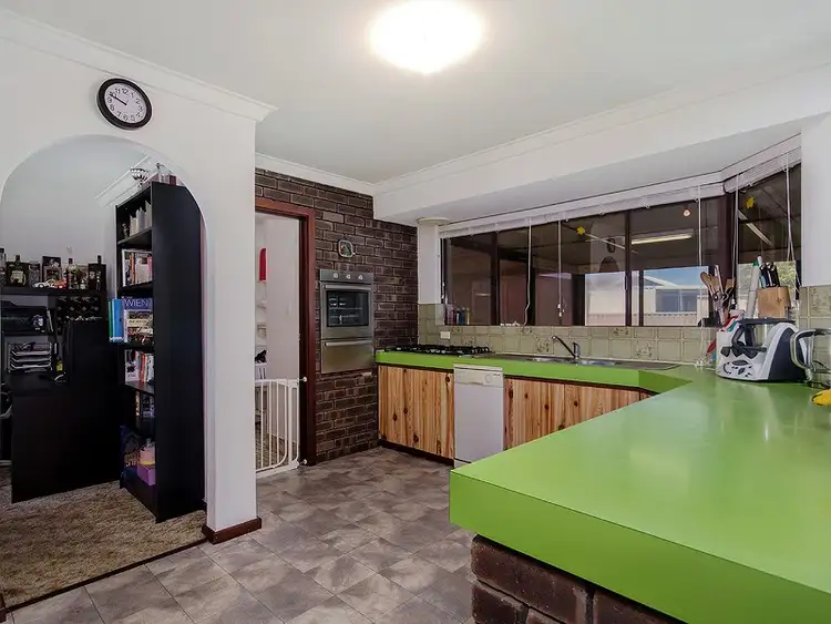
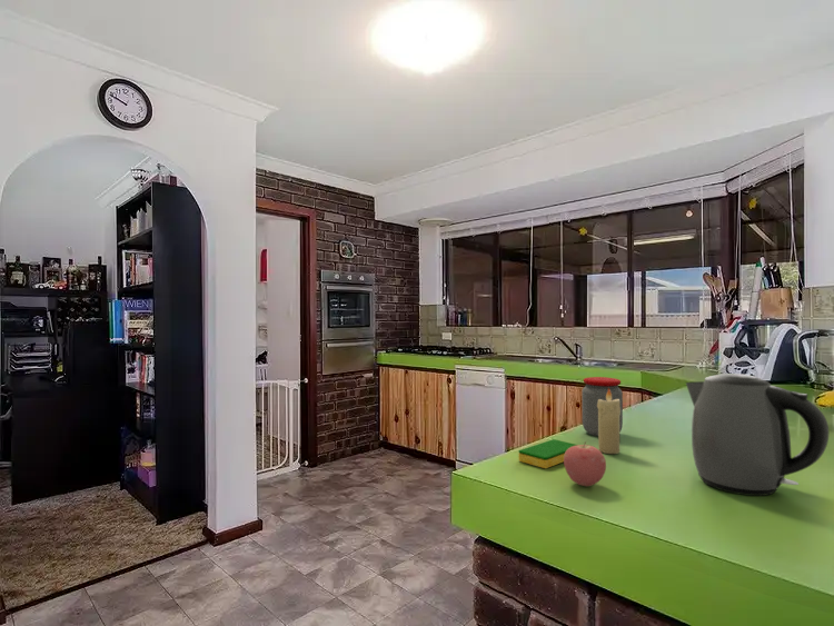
+ kettle [685,372,830,497]
+ candle [597,388,620,455]
+ jar [580,376,624,437]
+ apple [563,440,607,487]
+ dish sponge [517,438,578,469]
